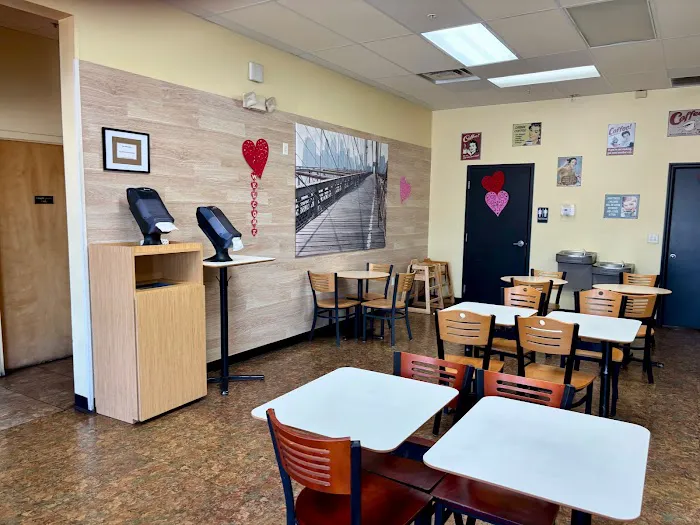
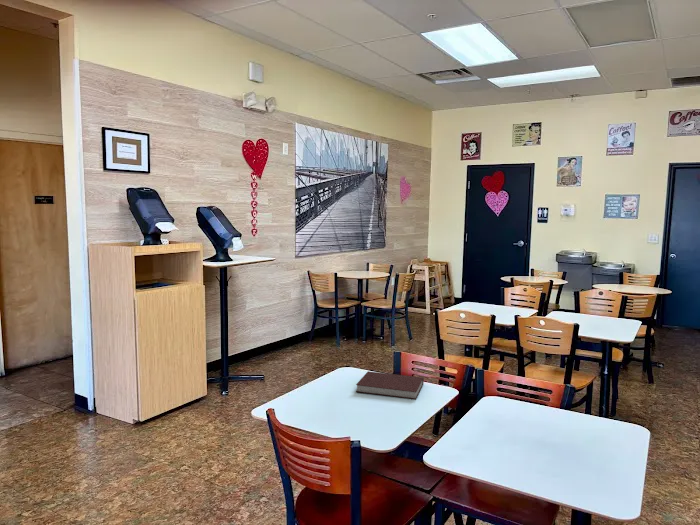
+ notebook [355,370,425,400]
